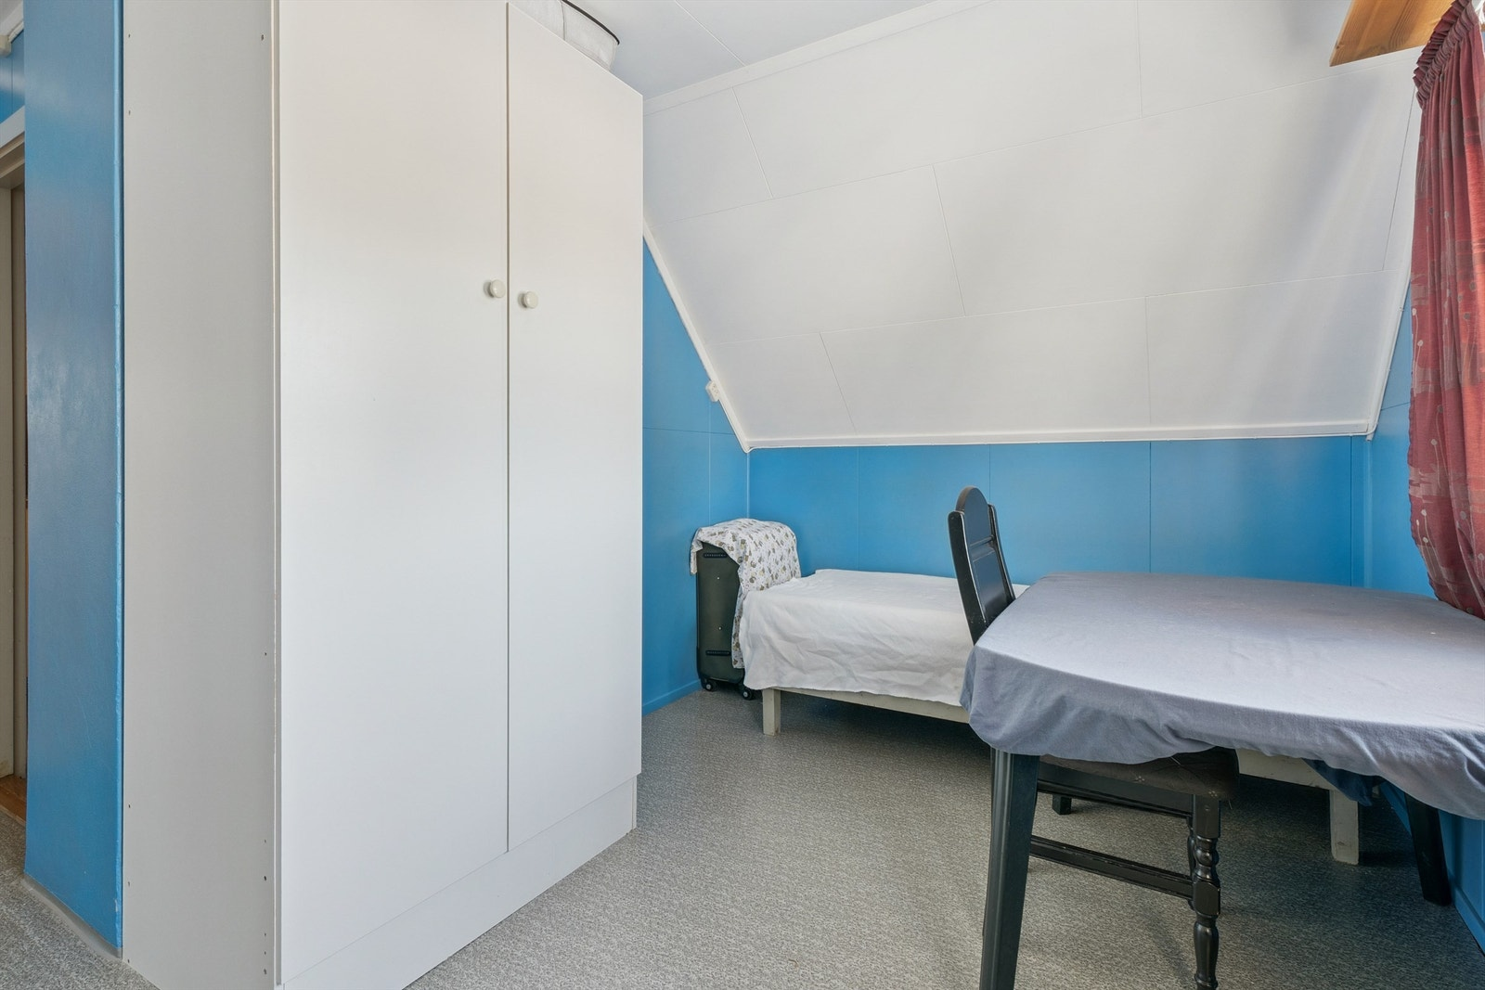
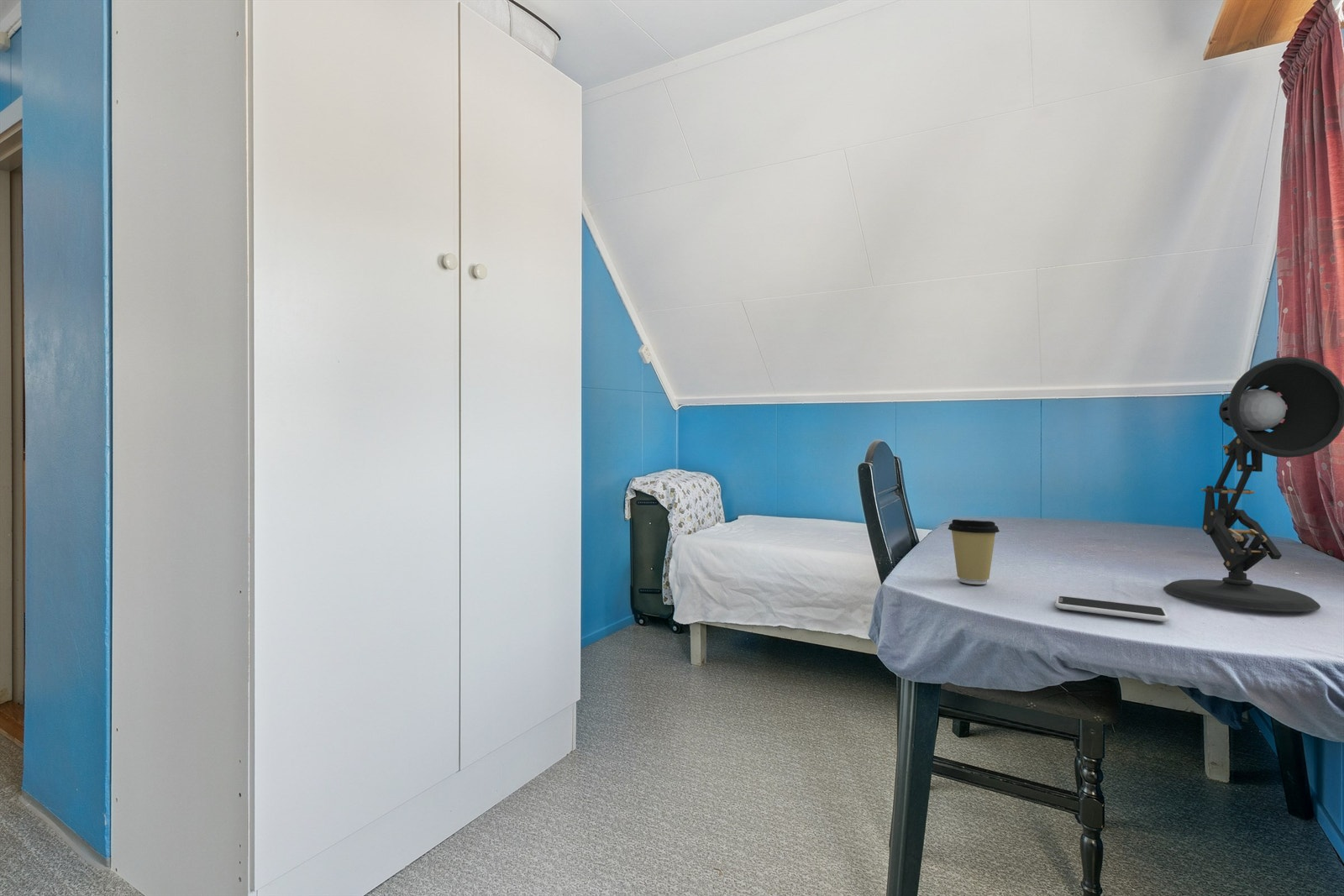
+ smartphone [1054,595,1169,622]
+ desk lamp [1163,356,1344,613]
+ coffee cup [948,519,1000,585]
